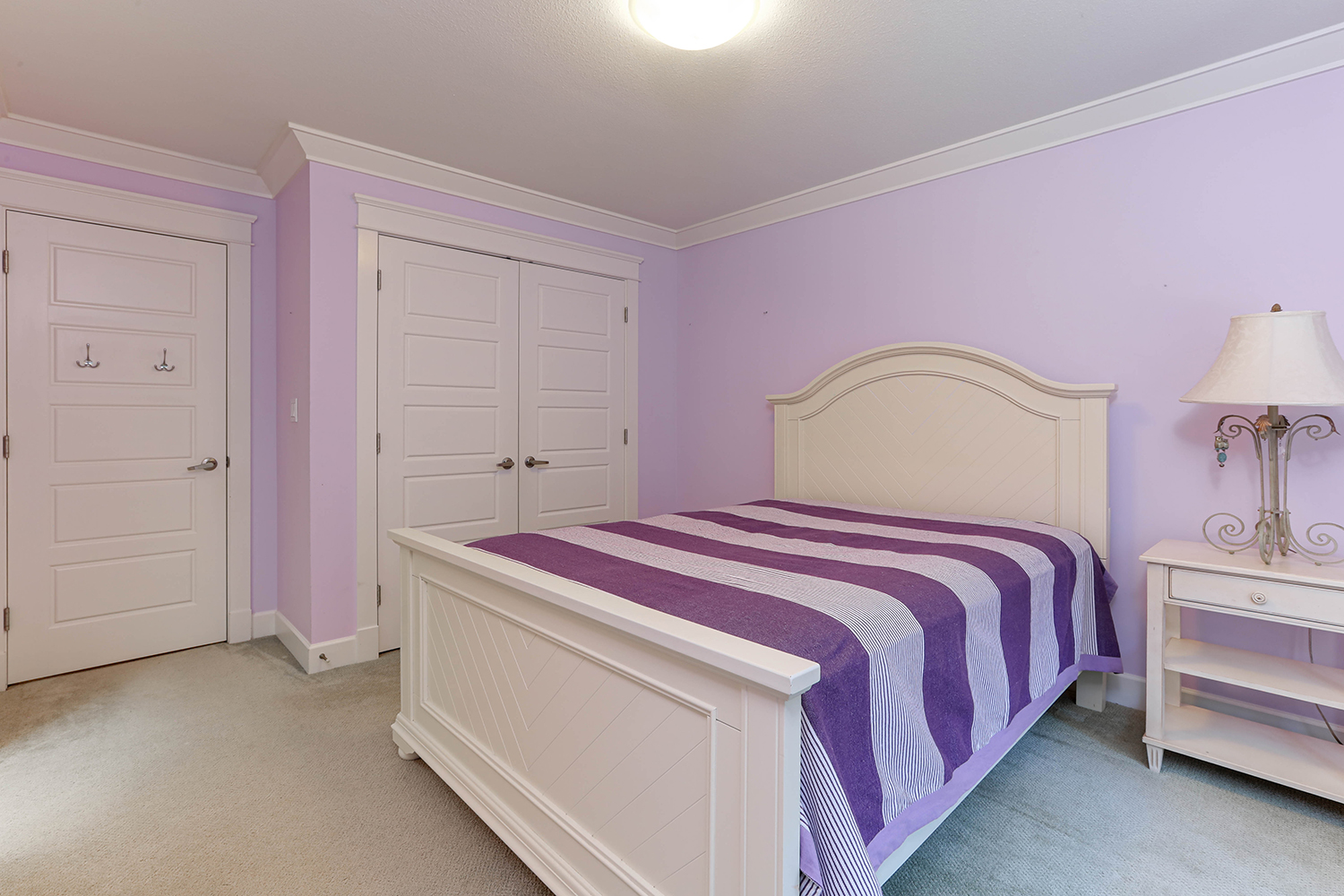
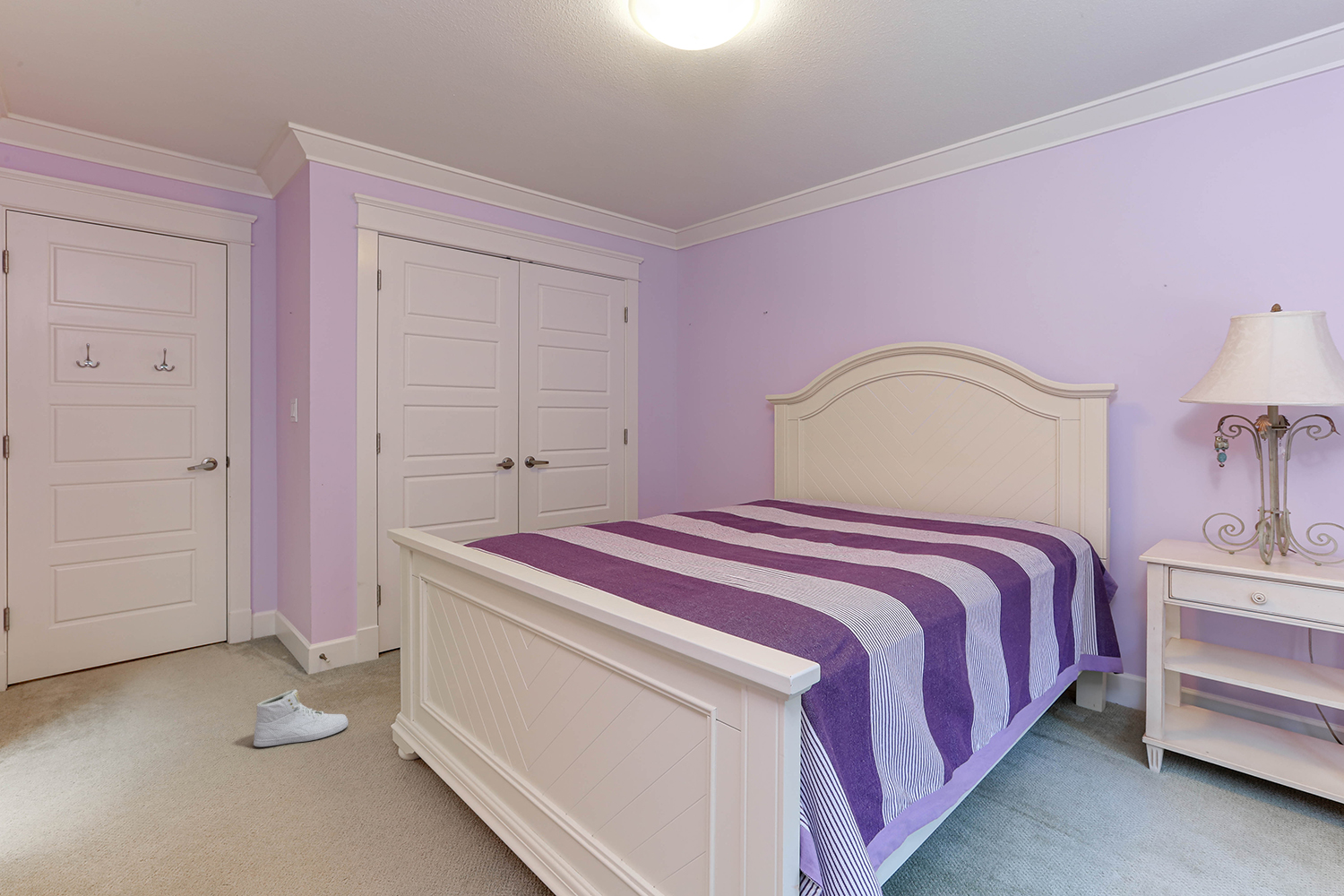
+ sneaker [253,689,349,747]
